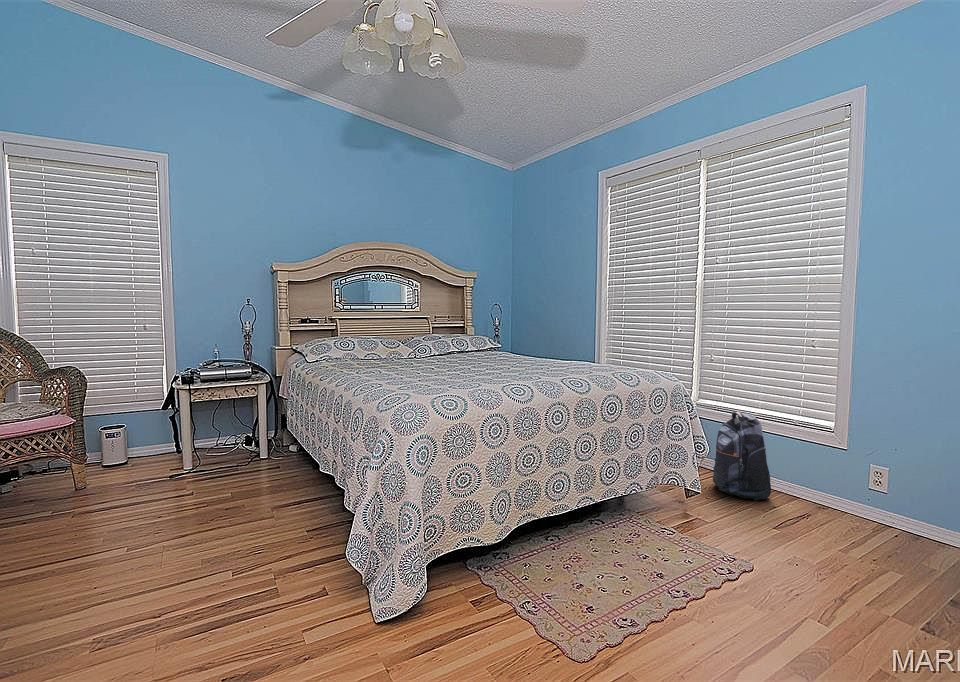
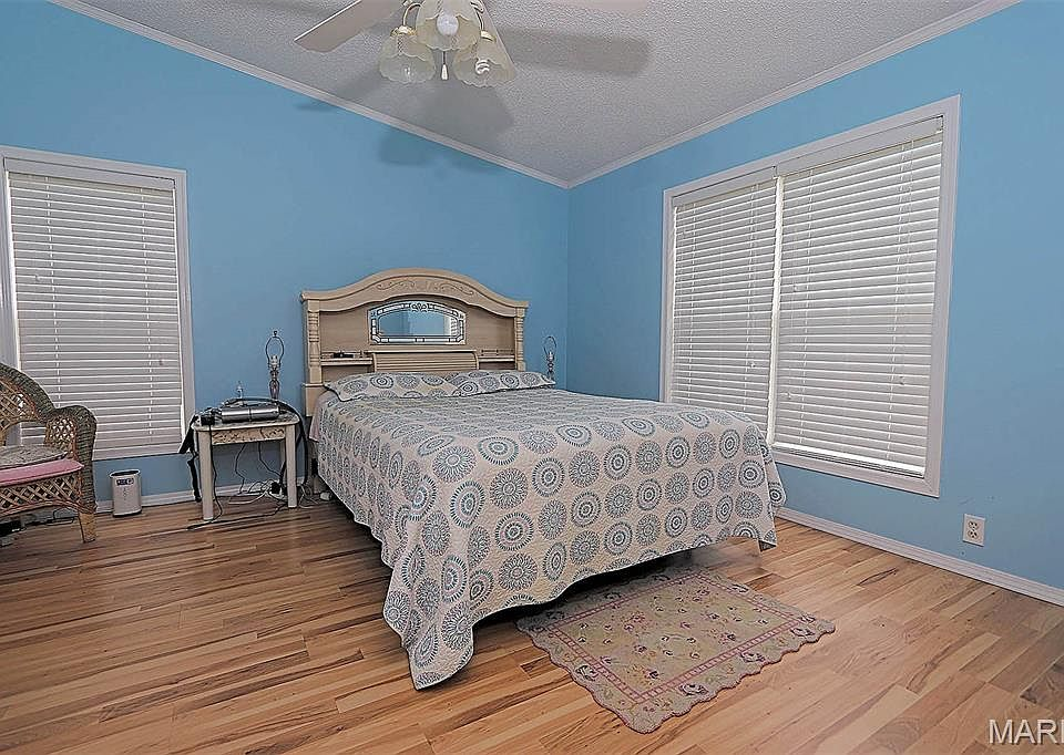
- backpack [712,410,772,502]
